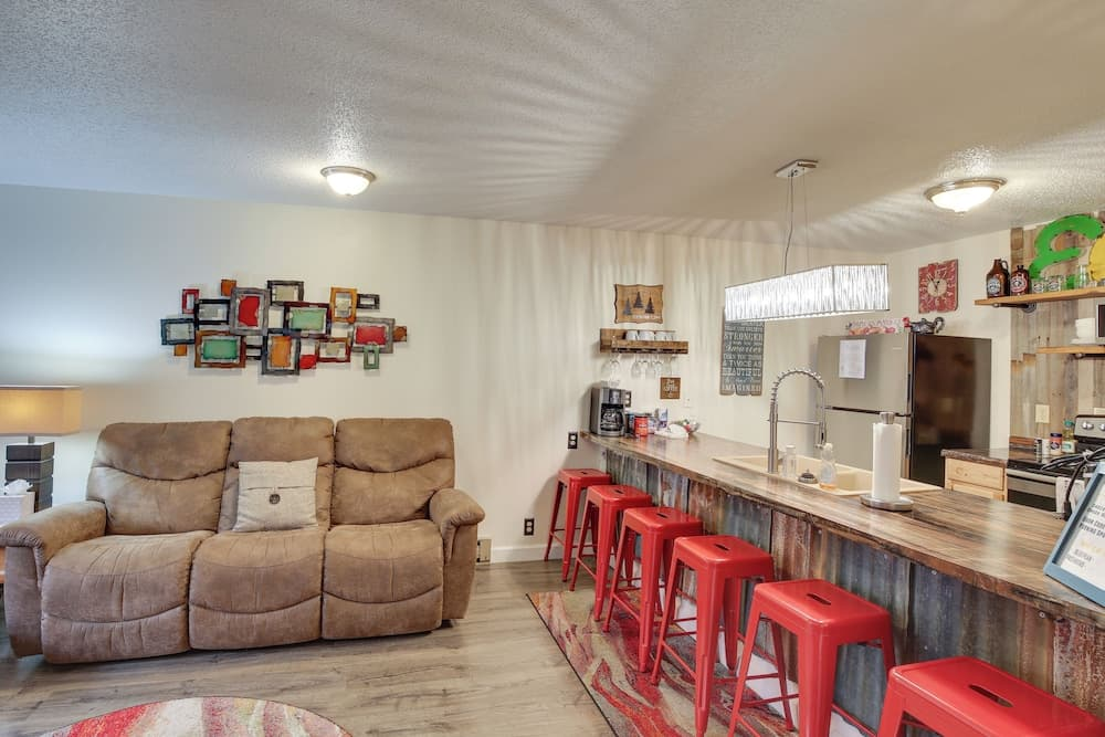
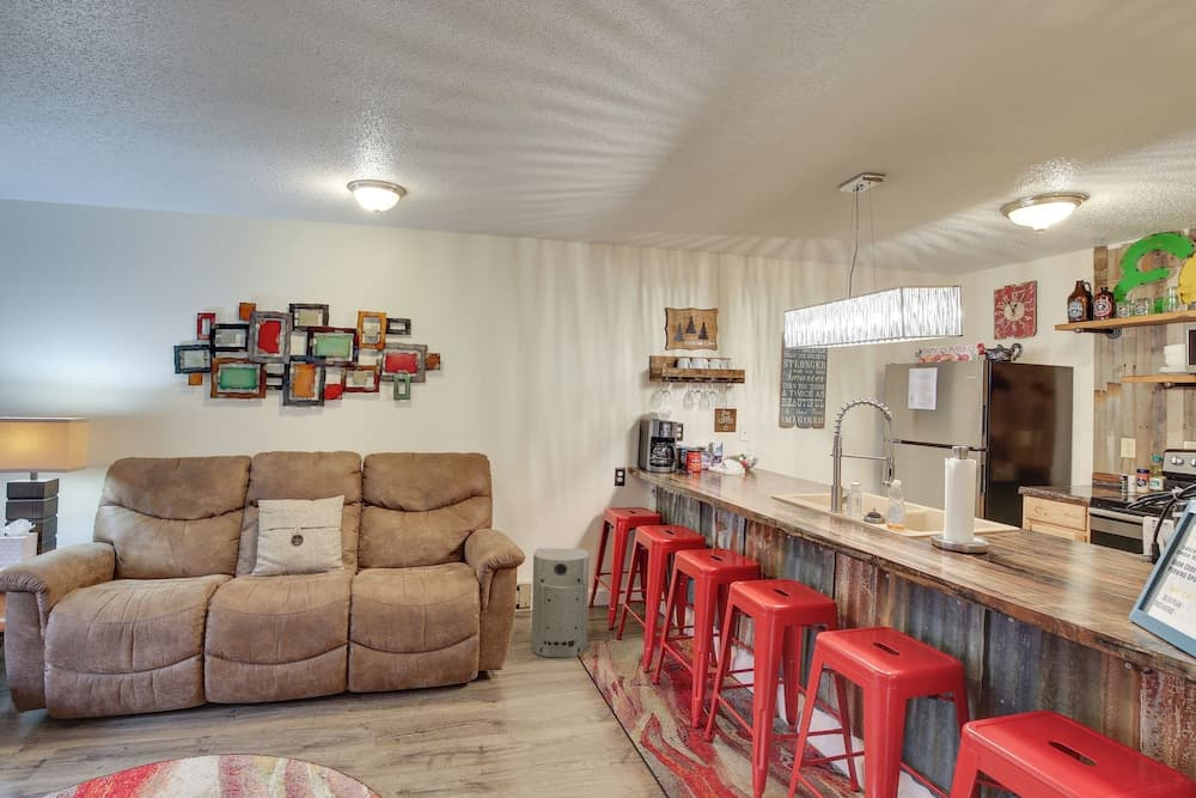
+ fan [530,547,591,658]
